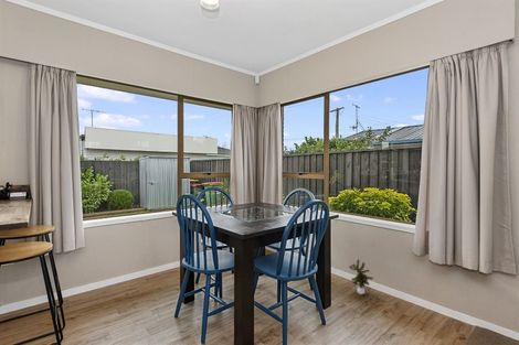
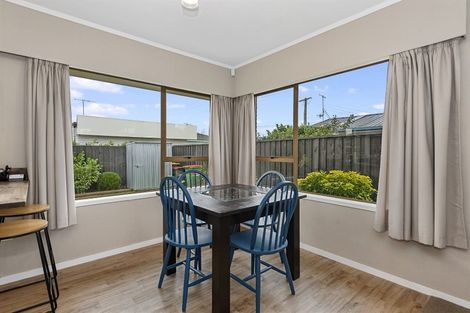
- potted plant [349,258,374,295]
